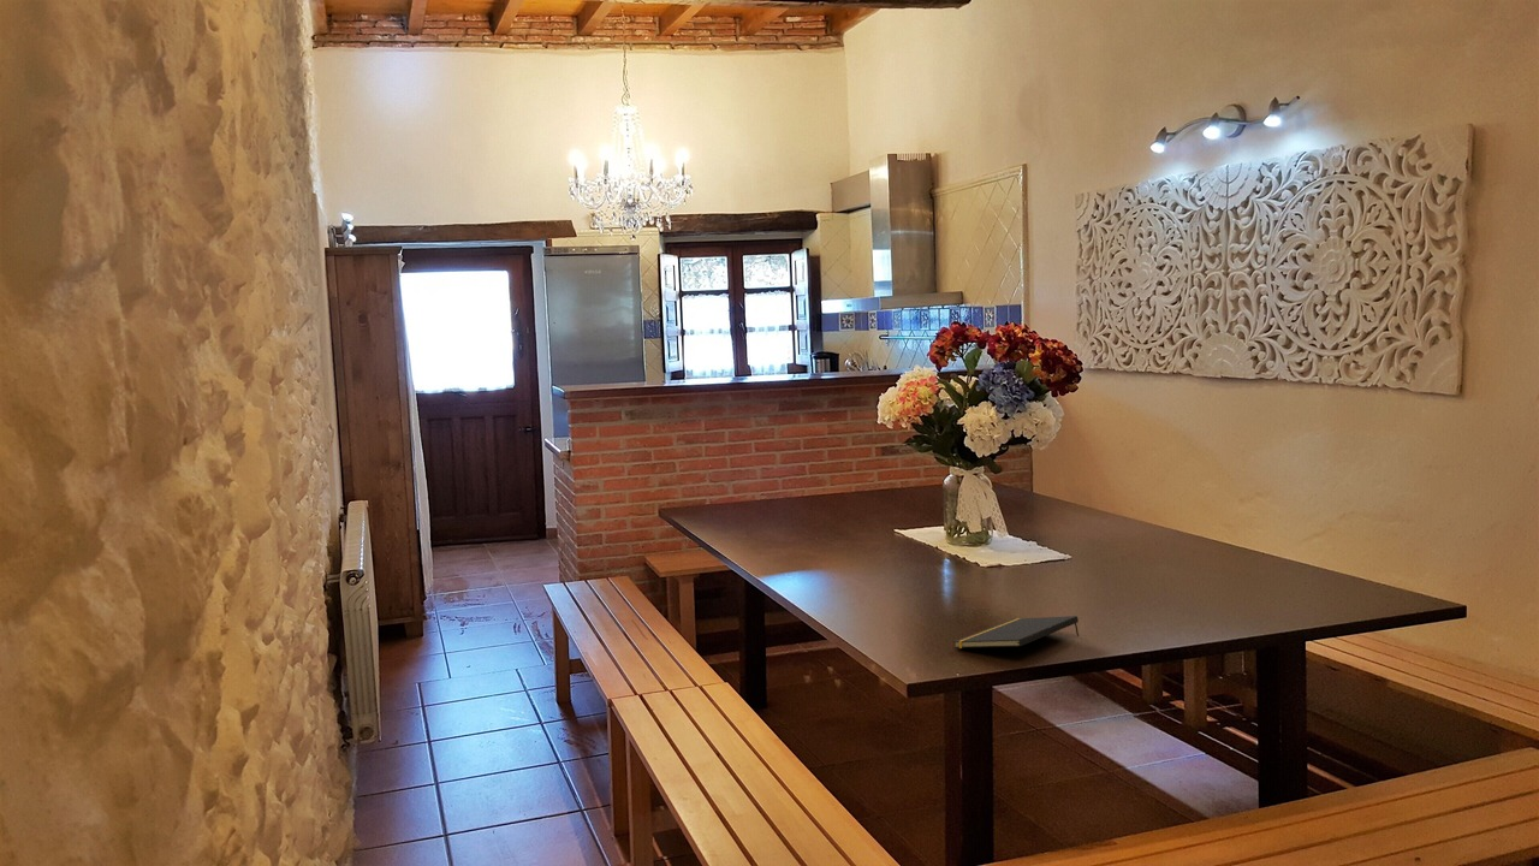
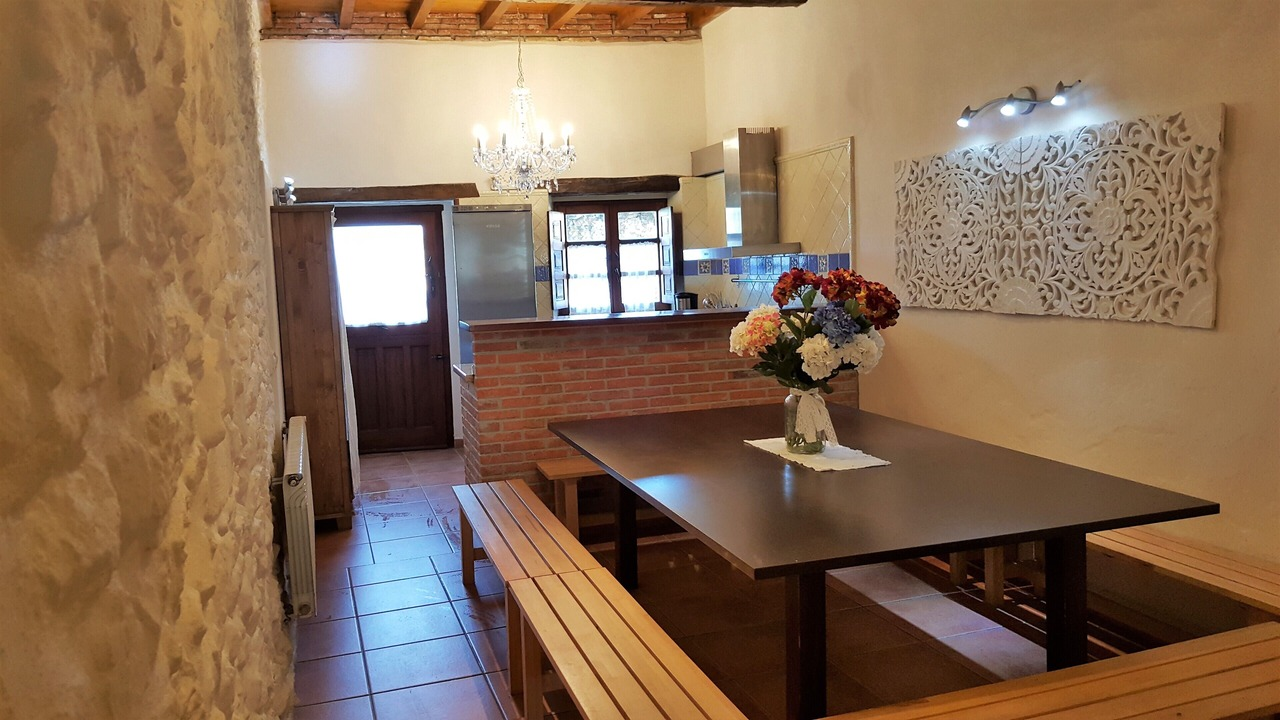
- notepad [952,615,1080,650]
